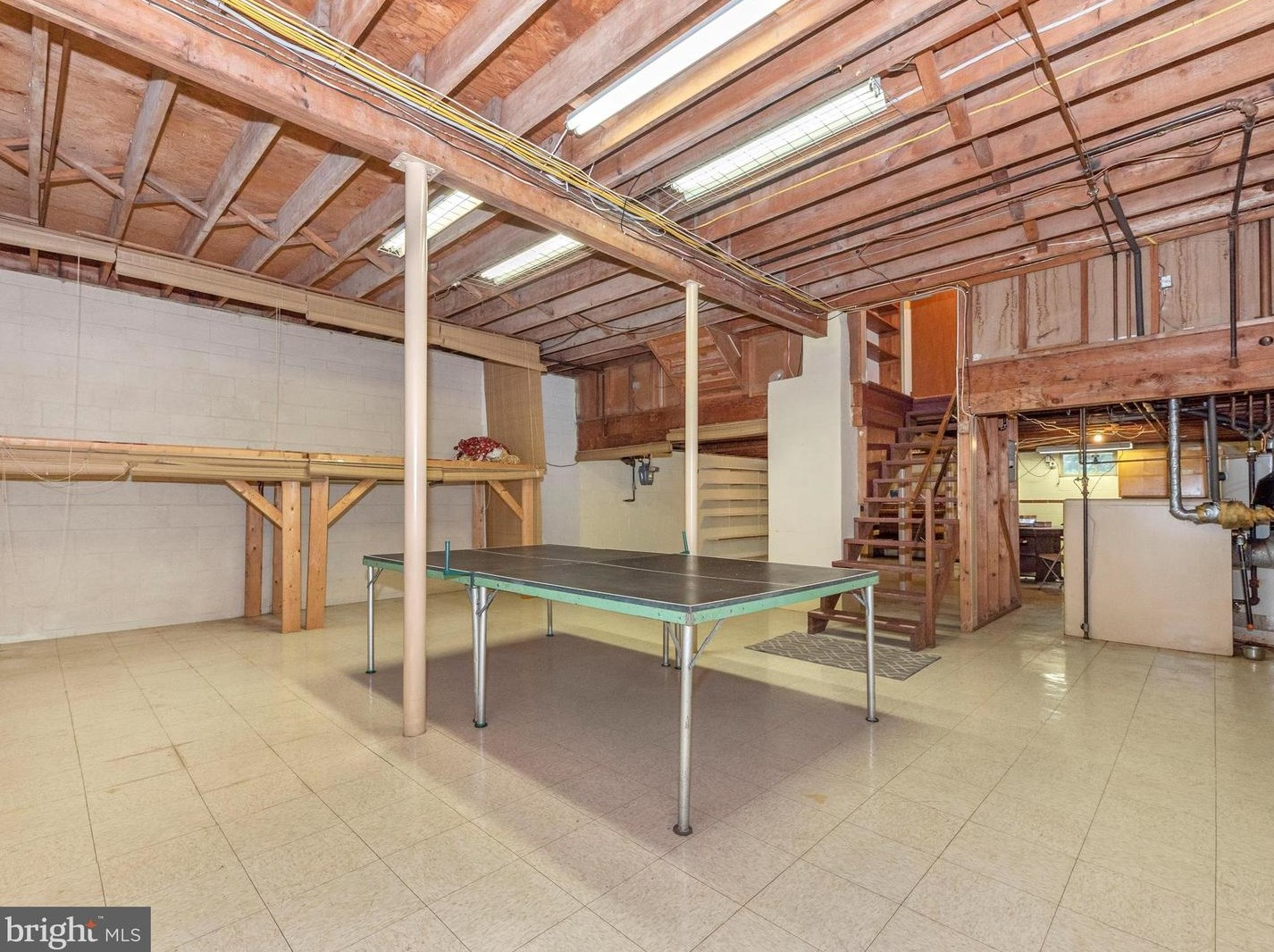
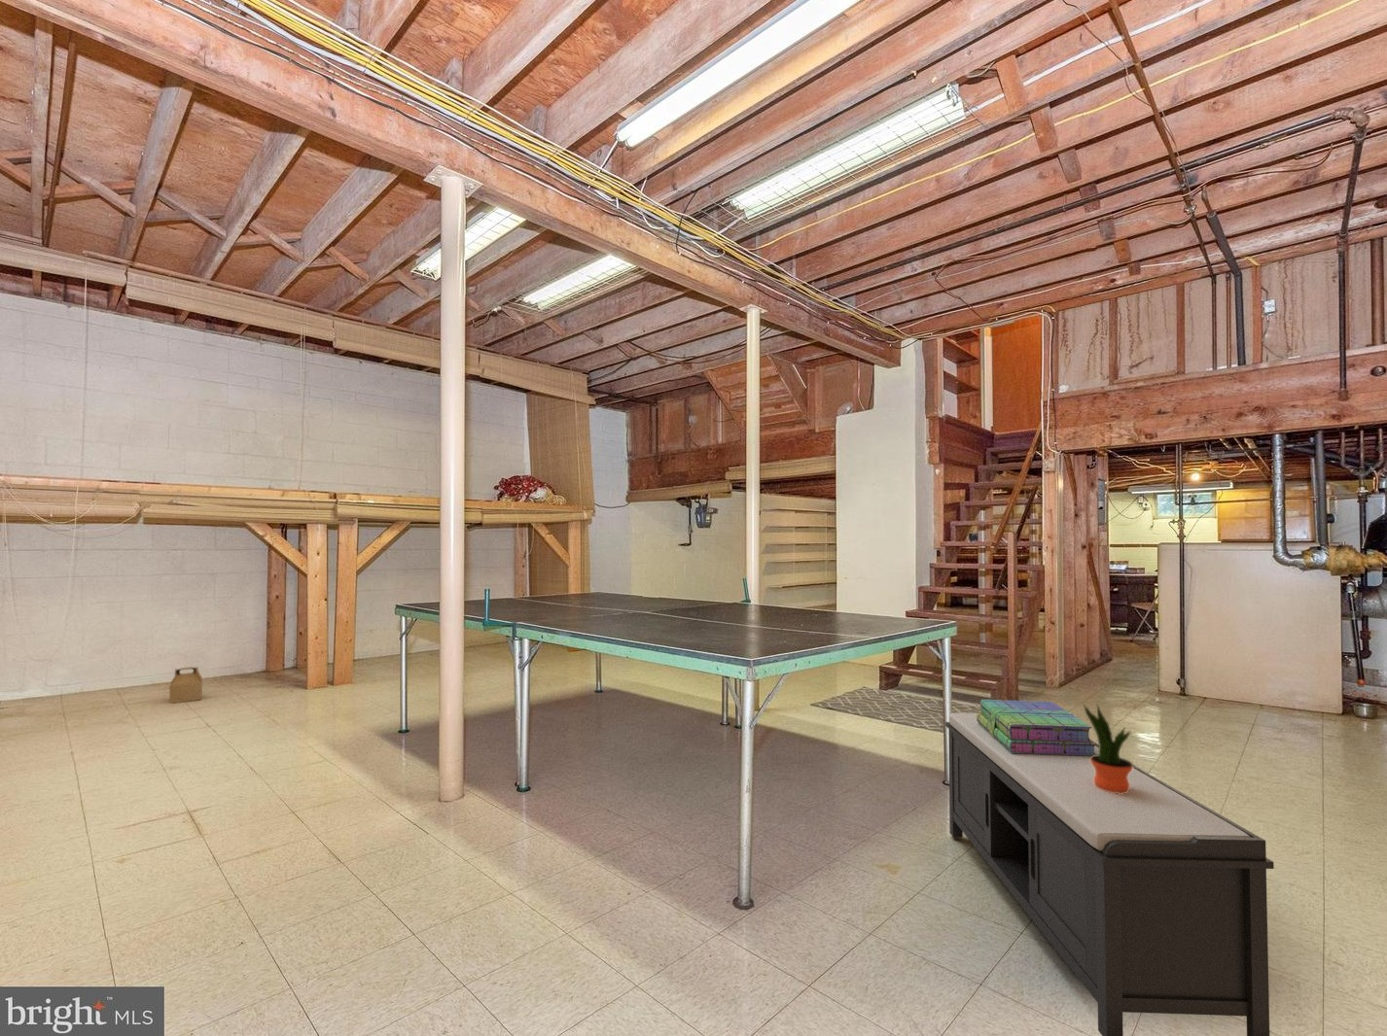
+ bench [944,713,1275,1036]
+ cardboard box [169,666,204,704]
+ potted plant [1082,703,1134,794]
+ stack of books [977,699,1098,756]
